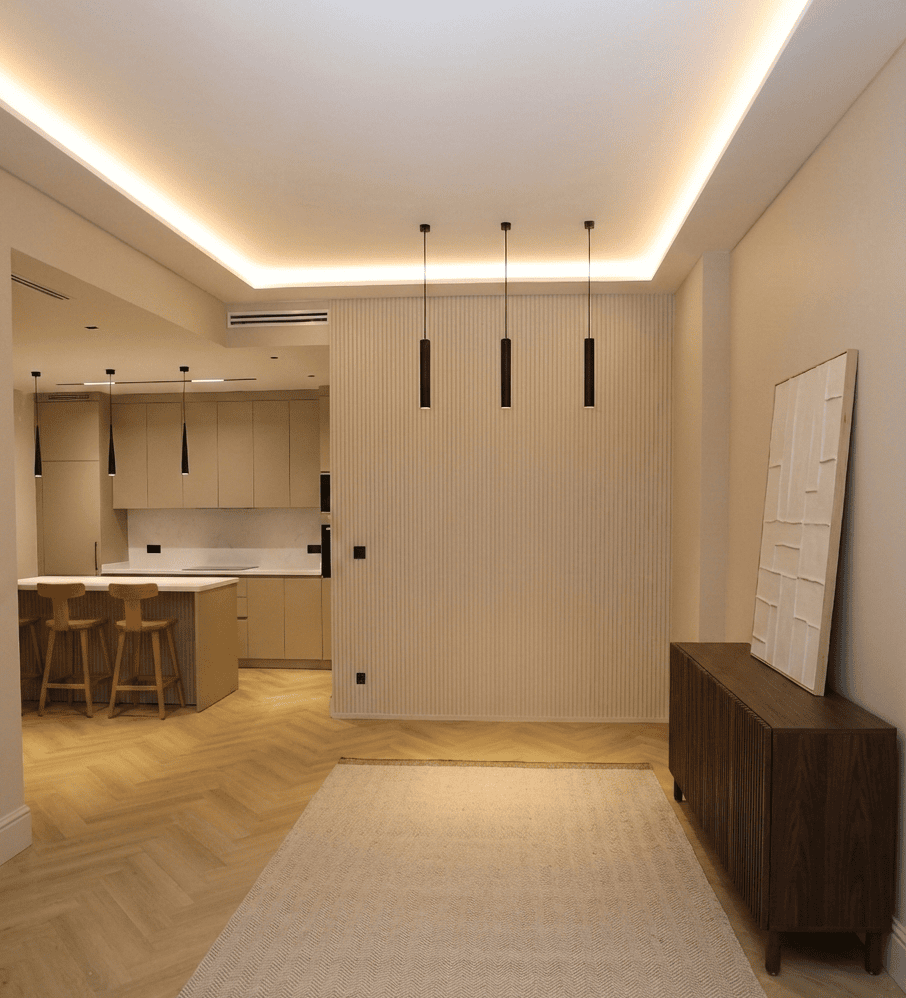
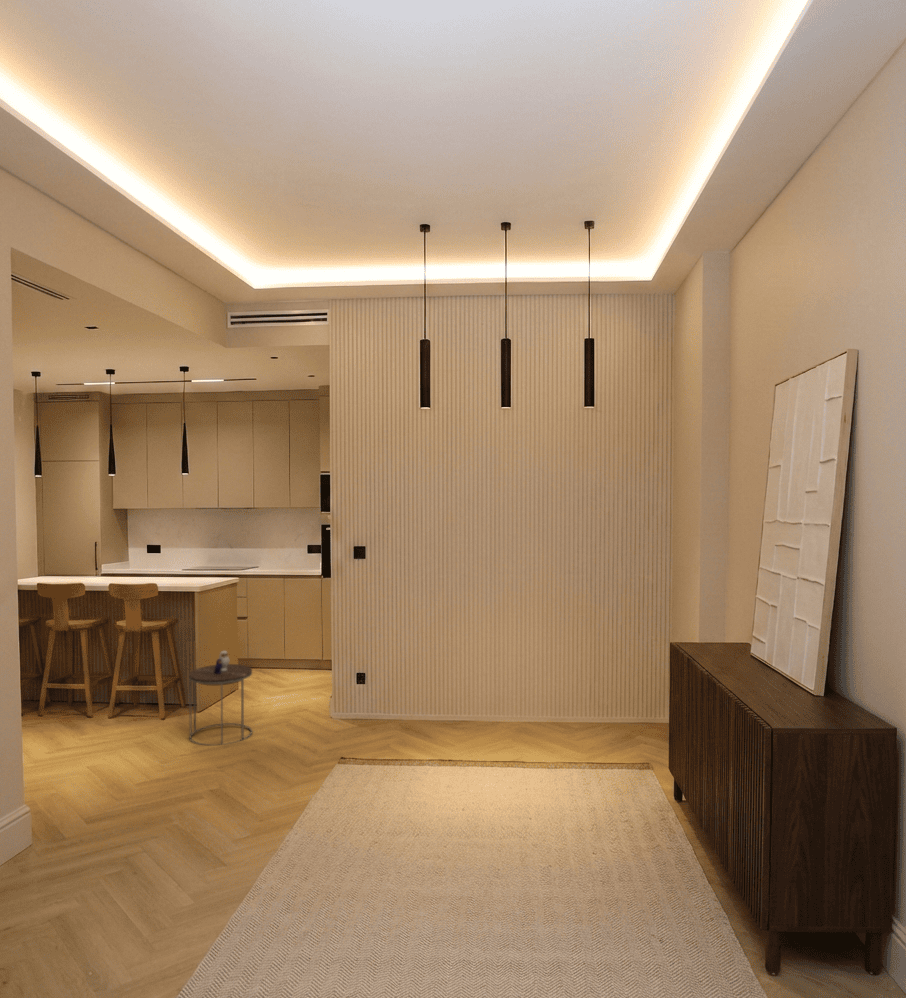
+ side table [188,650,253,746]
